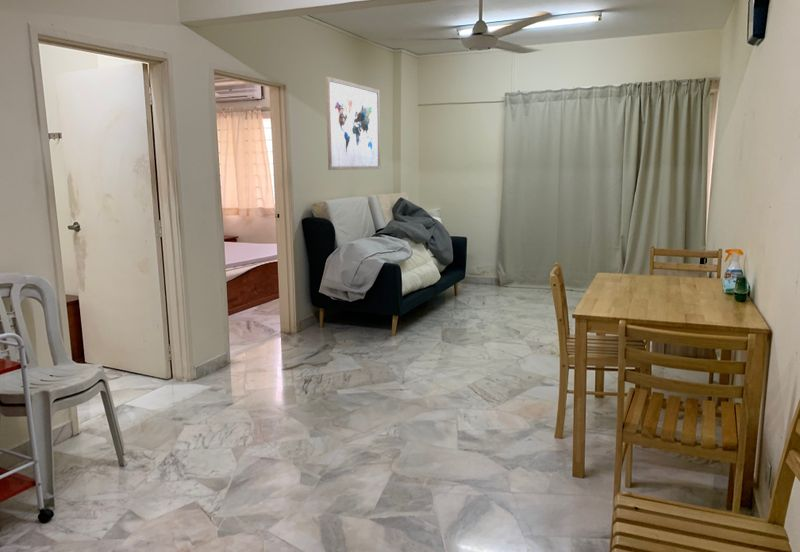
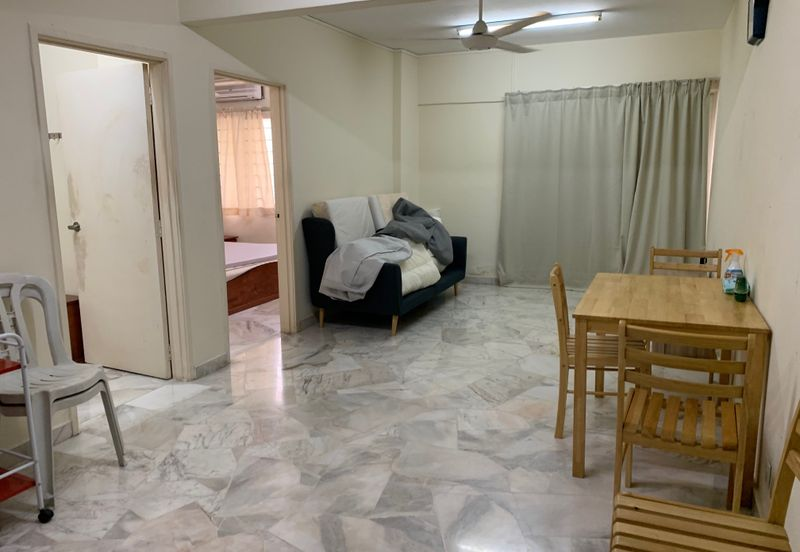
- wall art [325,75,381,171]
